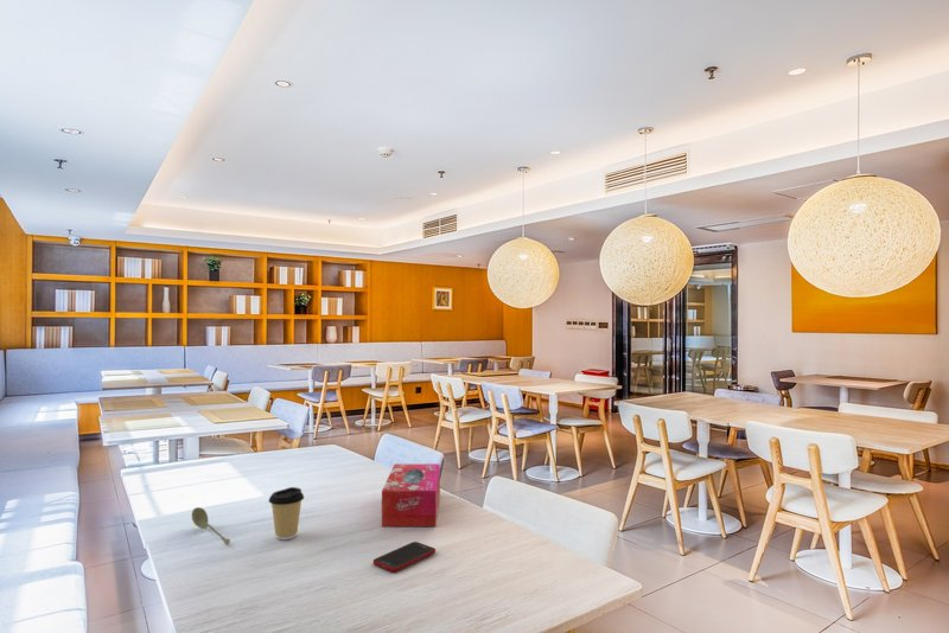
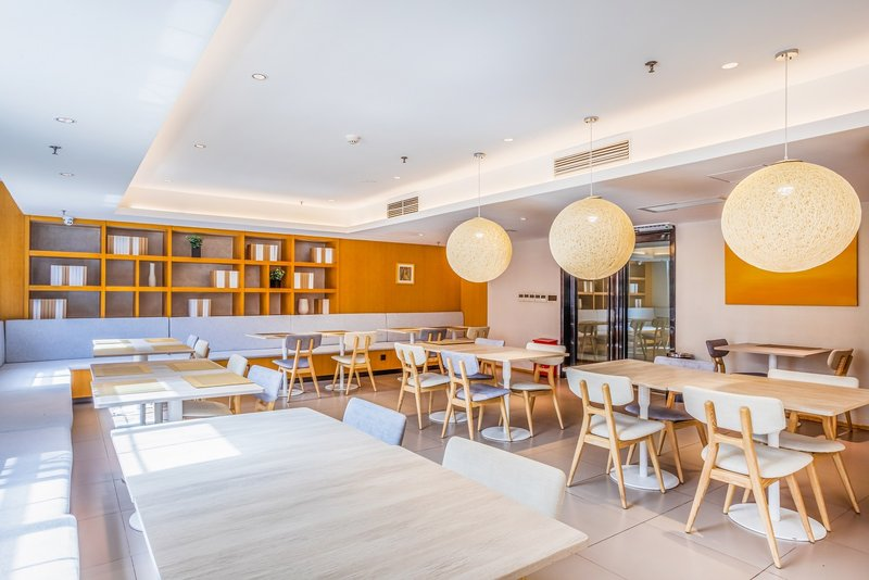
- soupspoon [191,506,231,546]
- coffee cup [268,486,305,541]
- tissue box [381,462,441,528]
- cell phone [372,541,437,573]
